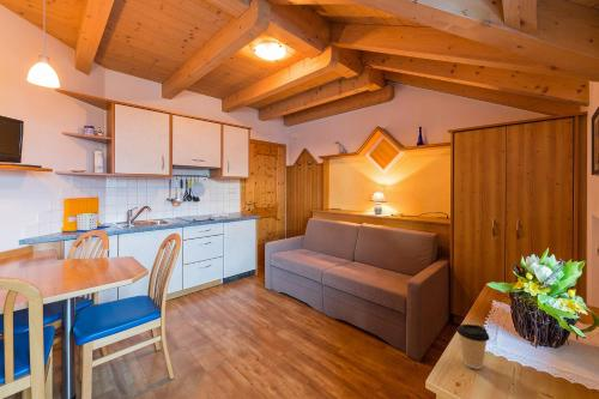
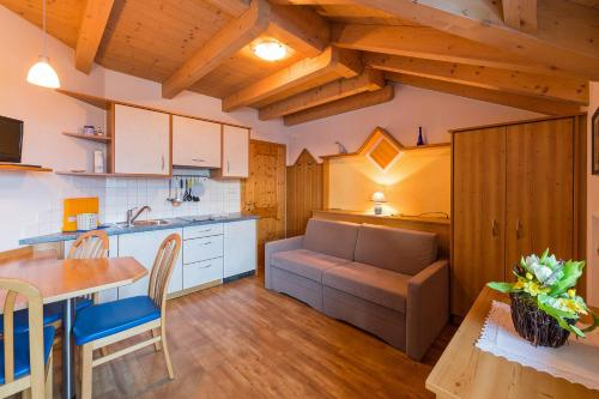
- coffee cup [455,324,491,370]
